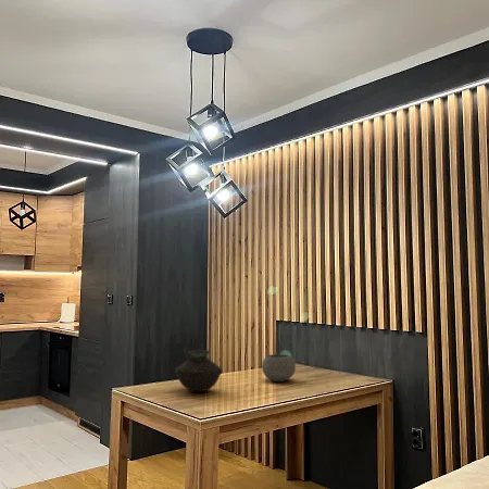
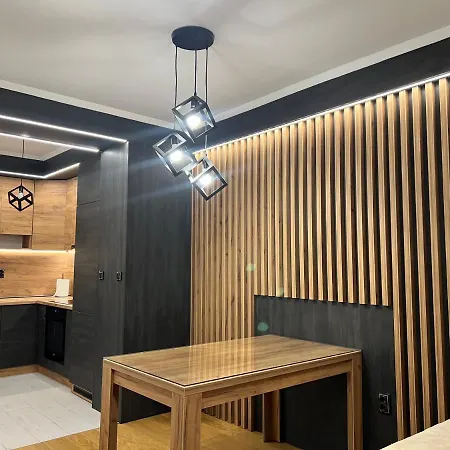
- vase [174,349,223,392]
- bowl [261,353,297,383]
